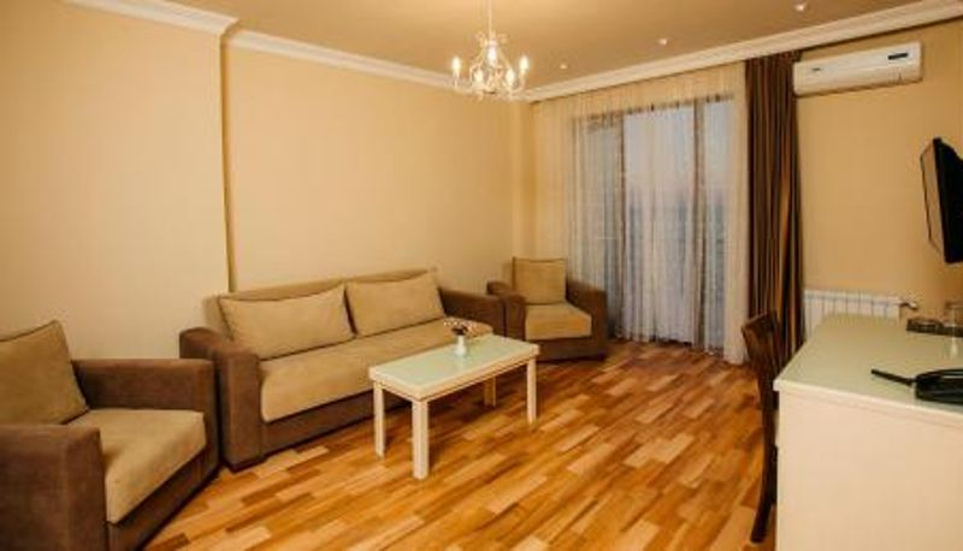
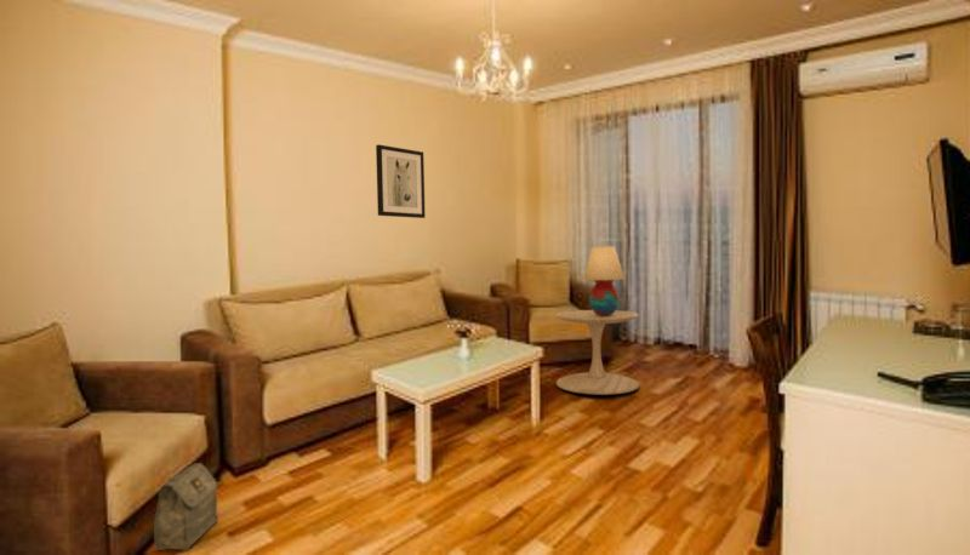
+ side table [554,309,640,396]
+ table lamp [582,245,626,315]
+ bag [153,462,219,551]
+ wall art [375,143,427,219]
